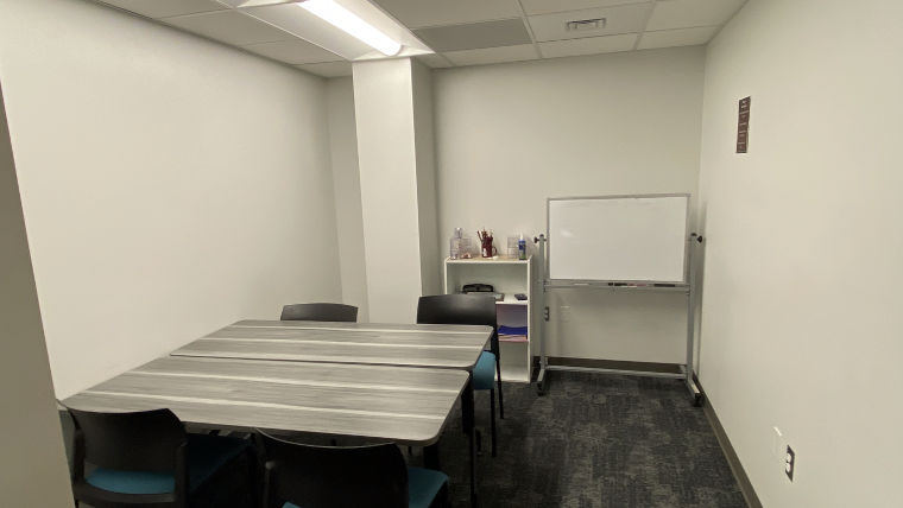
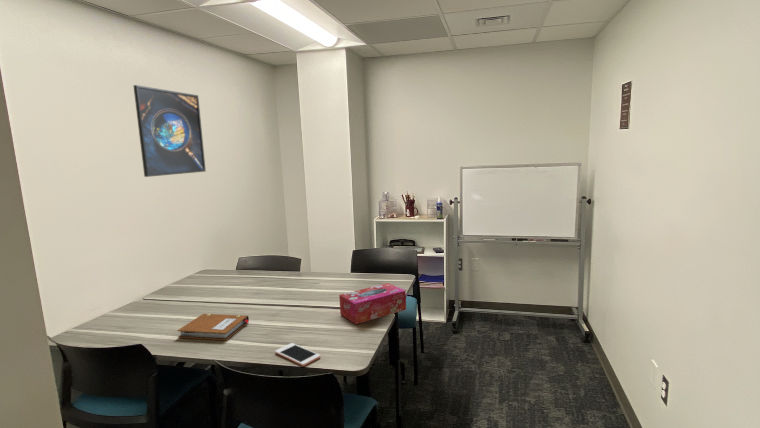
+ notebook [176,313,250,341]
+ tissue box [338,282,407,325]
+ cell phone [274,342,321,367]
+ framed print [132,84,207,178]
